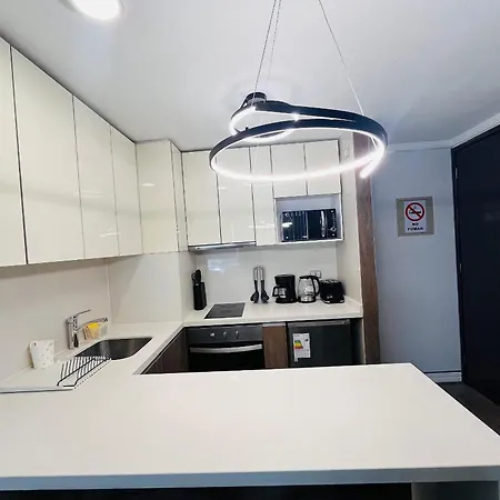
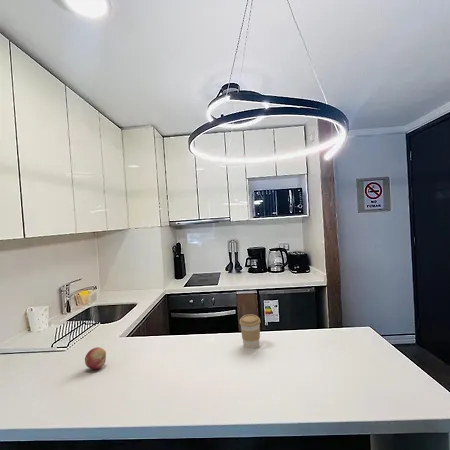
+ fruit [84,346,107,370]
+ coffee cup [239,313,262,350]
